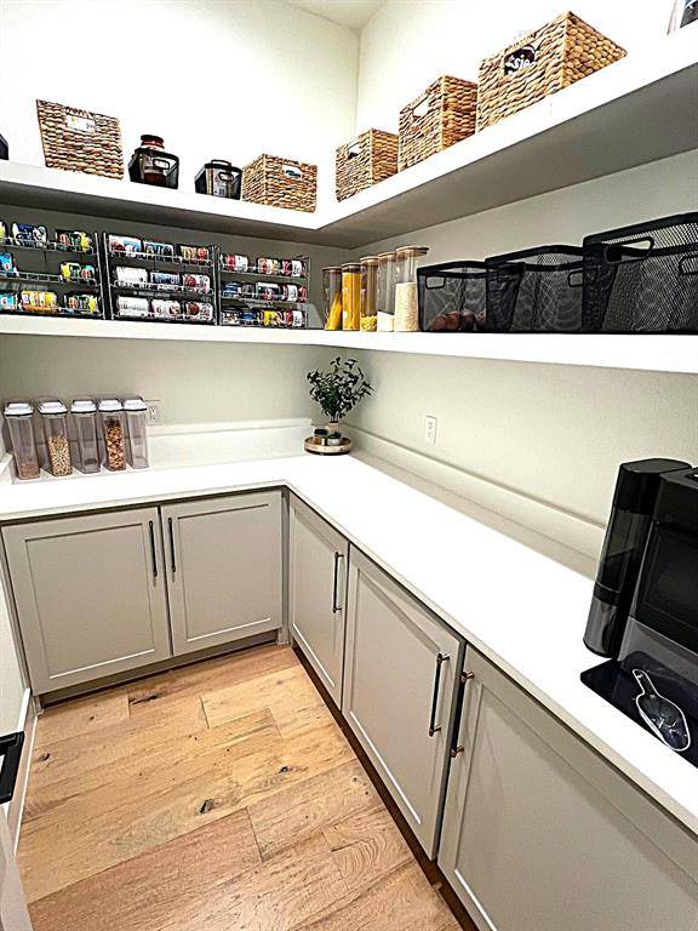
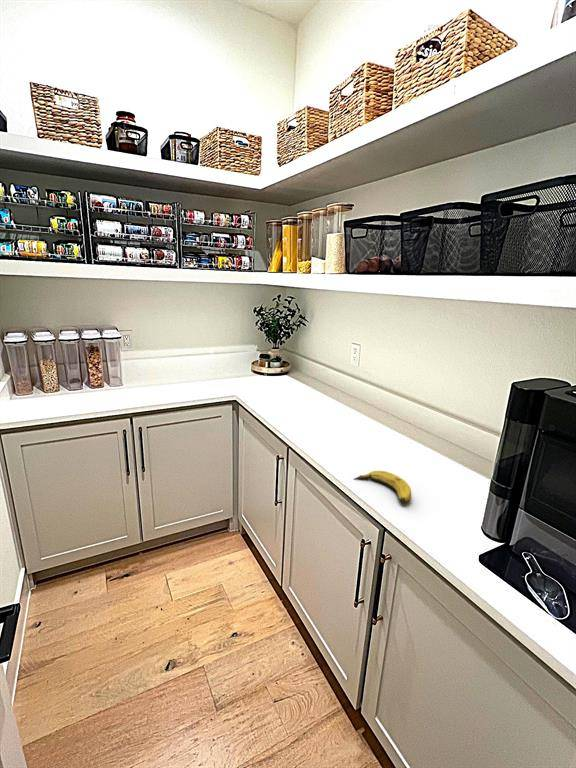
+ banana [353,470,412,504]
